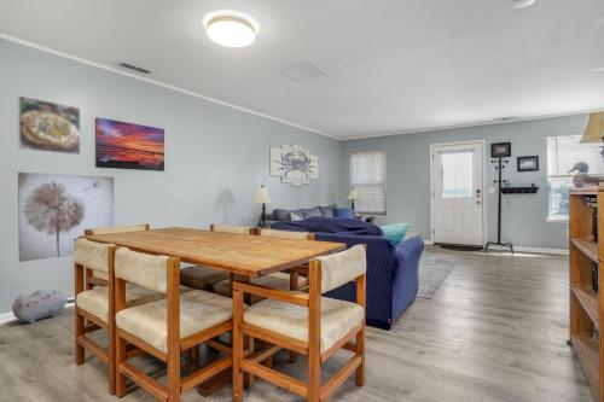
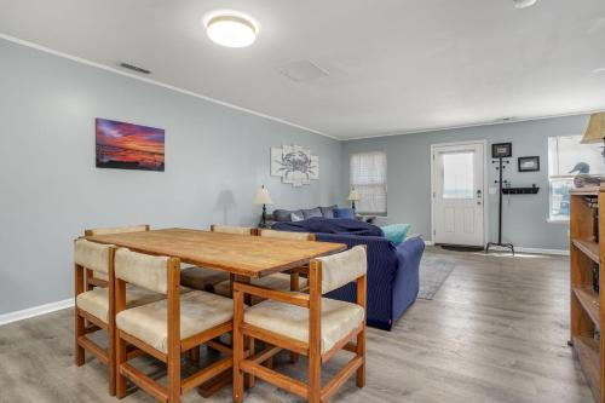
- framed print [16,94,82,157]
- plush toy [11,289,76,324]
- wall art [17,171,116,263]
